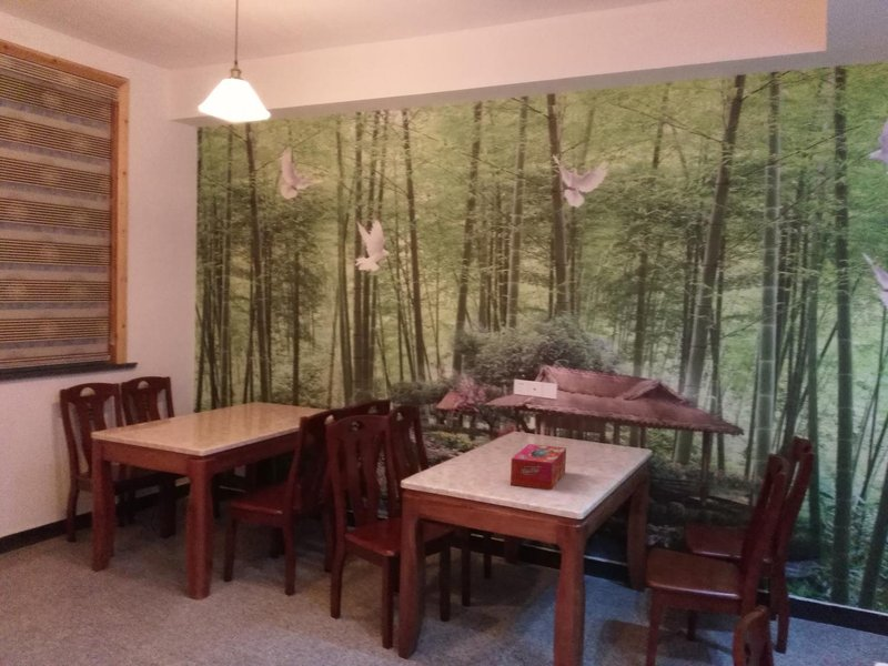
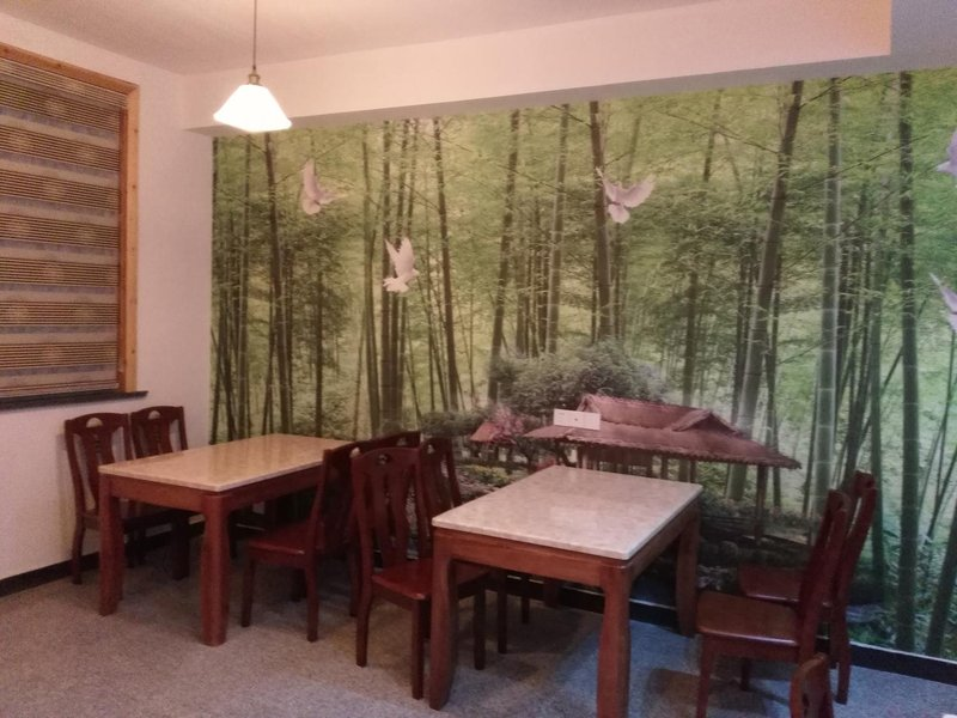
- tissue box [509,443,567,491]
